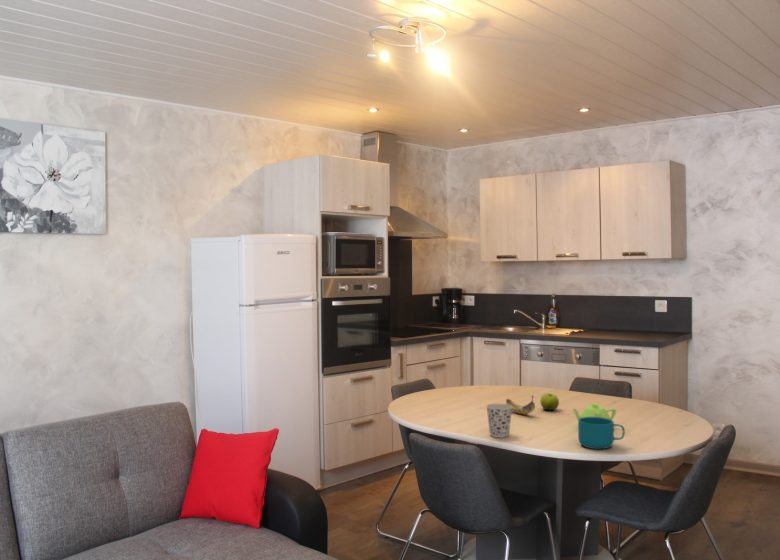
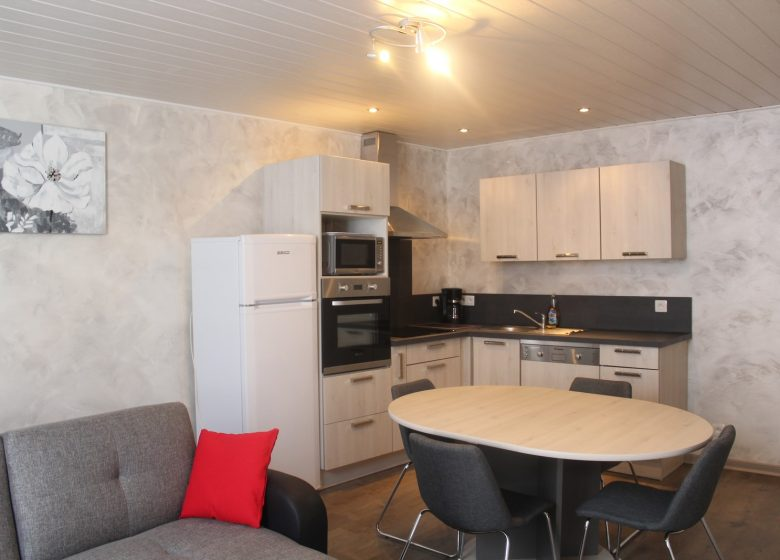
- fruit [539,392,560,411]
- cup [485,403,513,439]
- teapot [572,403,617,421]
- cup [577,417,626,450]
- banana [505,394,536,415]
